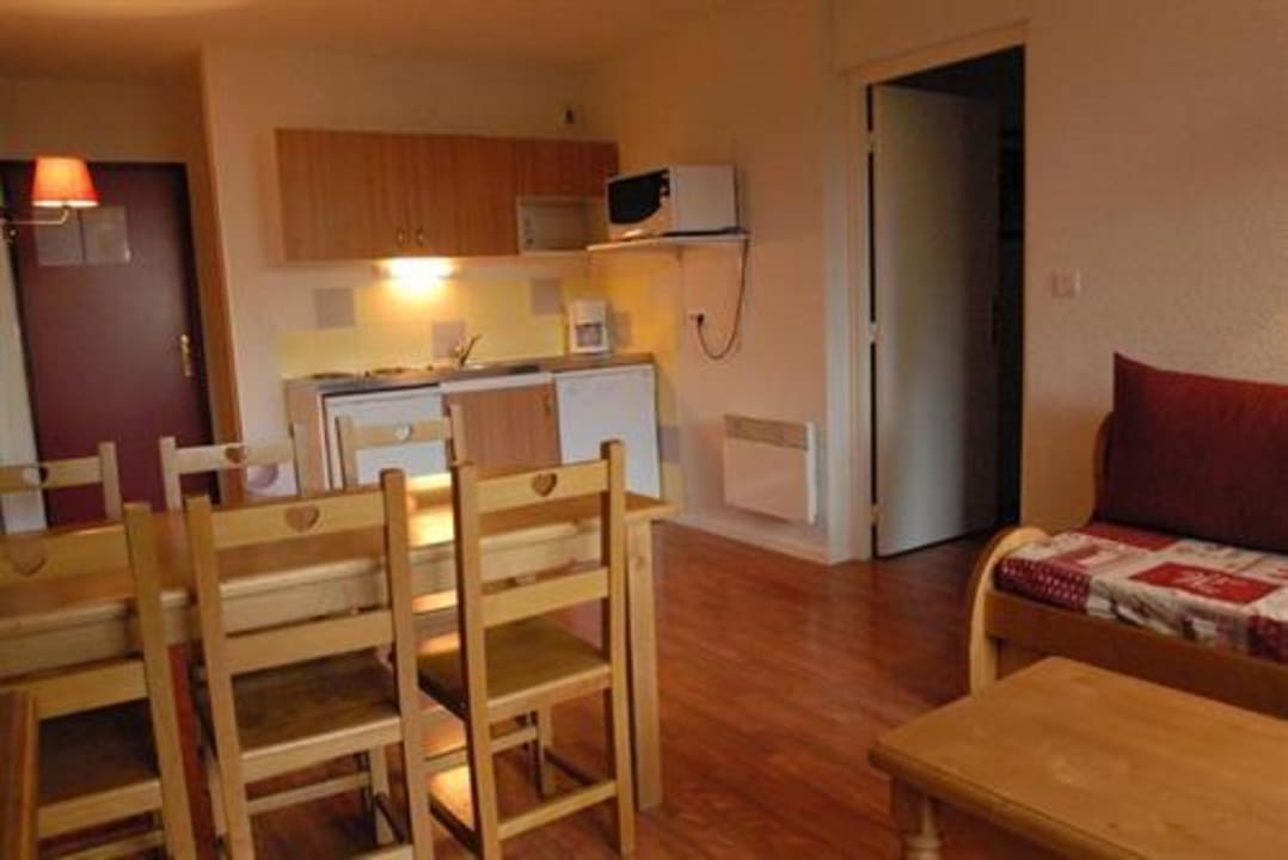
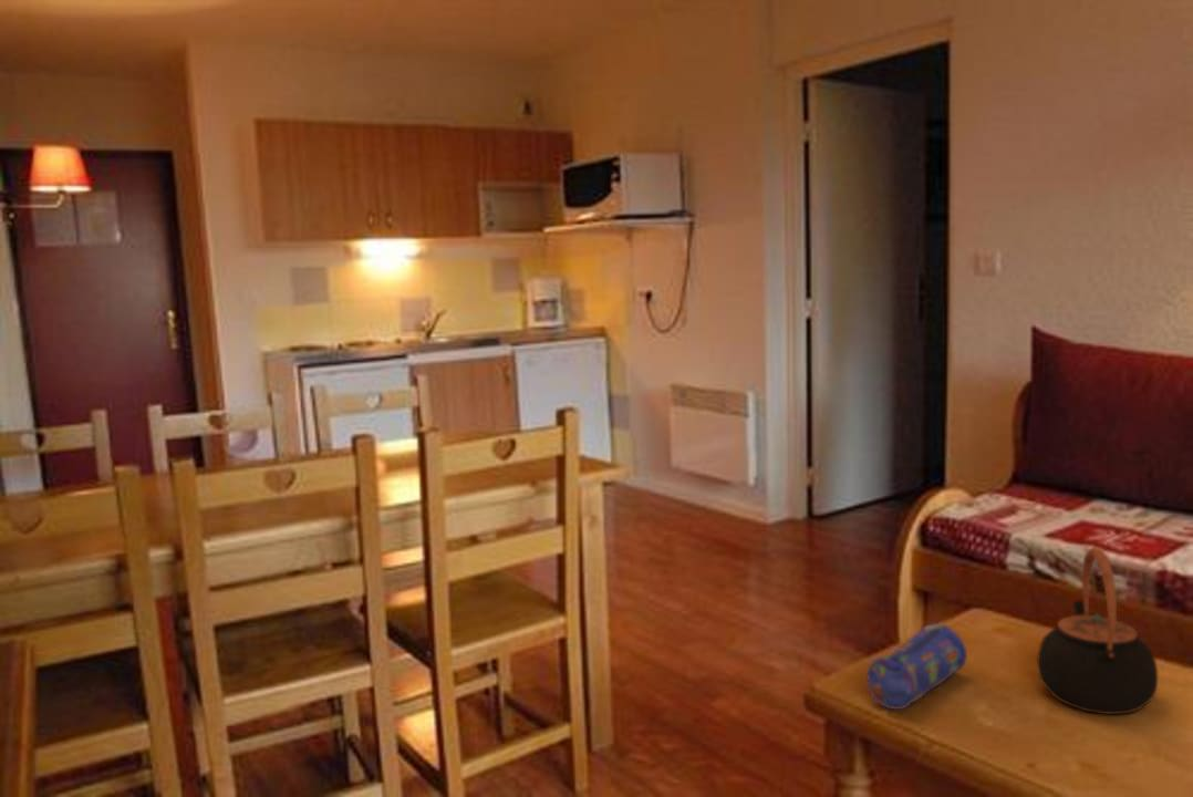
+ pencil case [867,621,968,711]
+ teapot [1036,546,1159,715]
